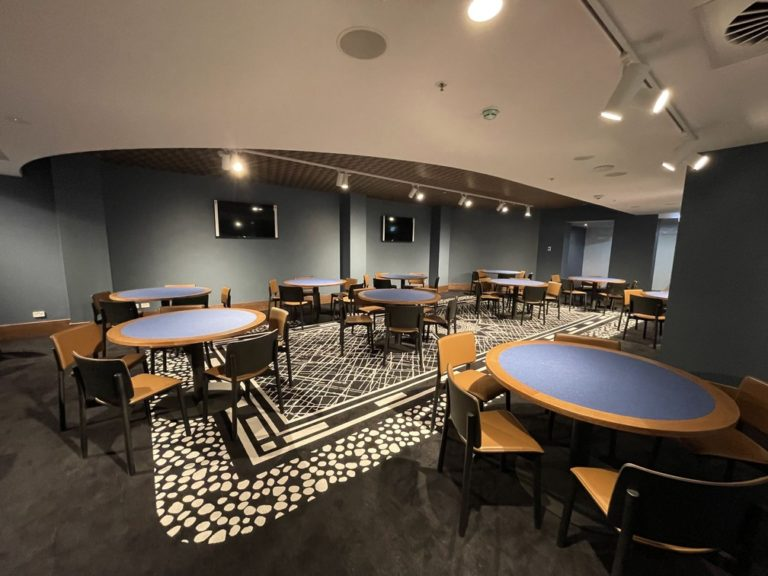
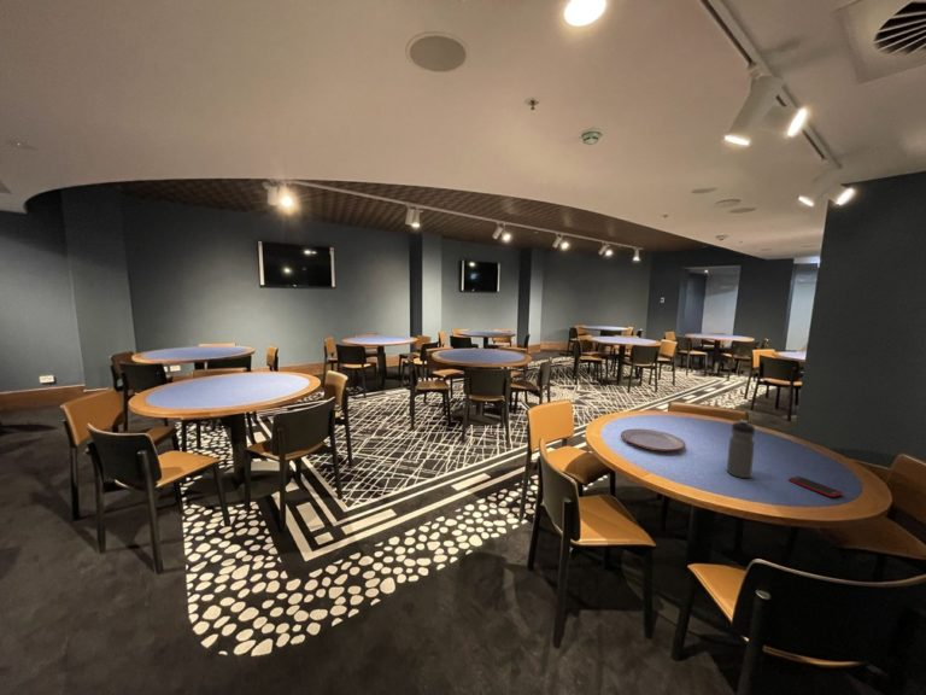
+ water bottle [726,419,756,479]
+ plate [620,427,687,451]
+ cell phone [787,475,844,498]
